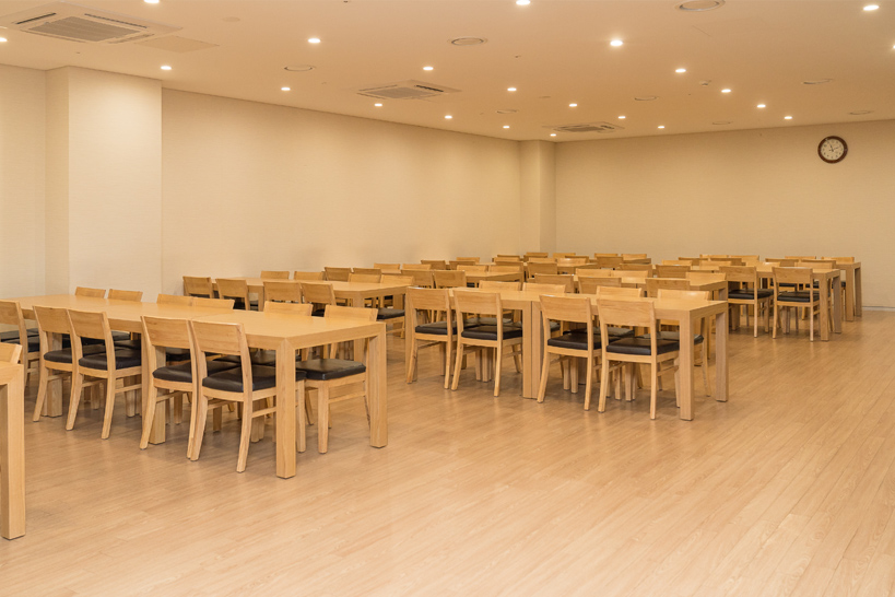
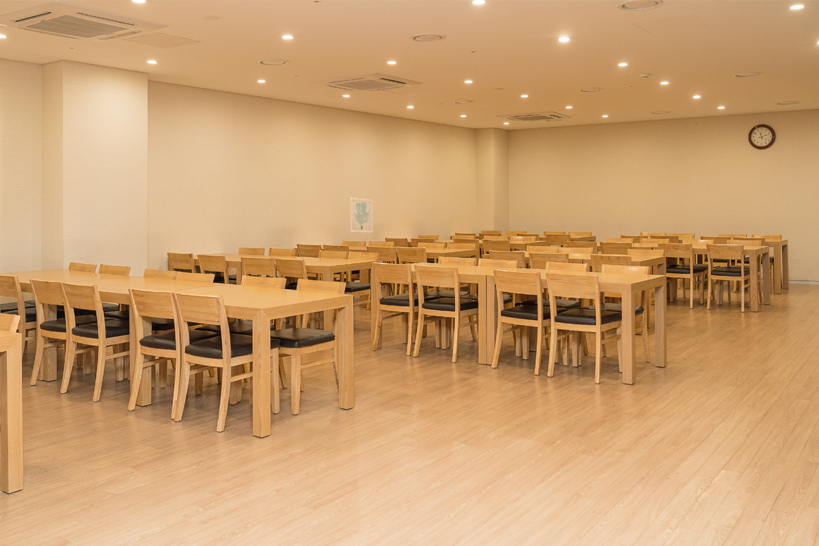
+ wall art [349,196,374,234]
